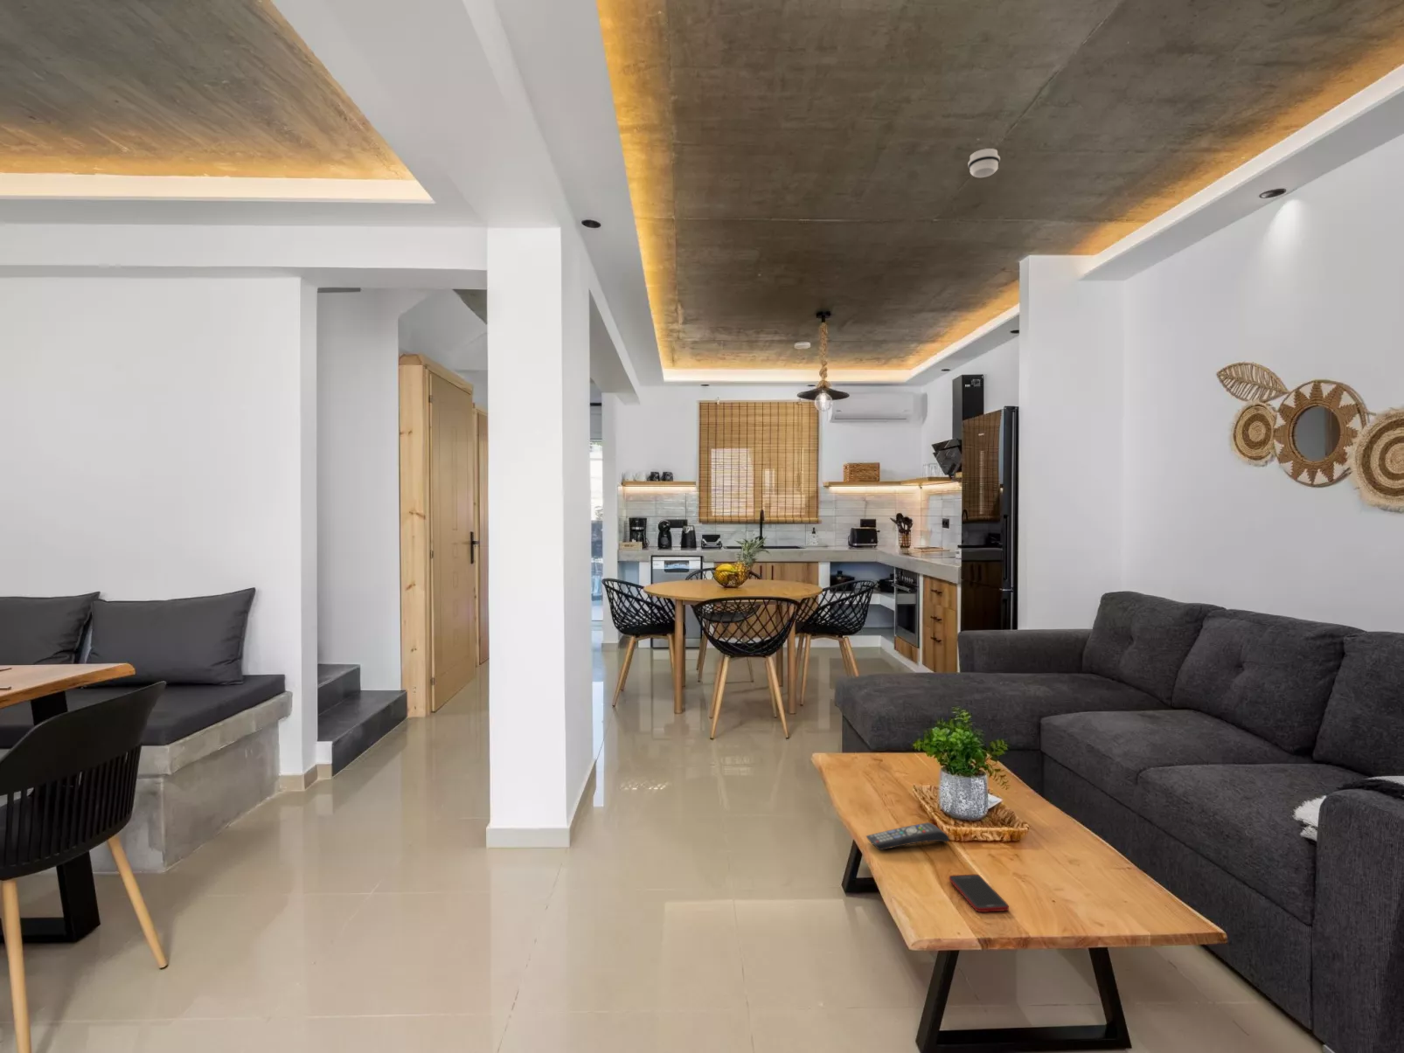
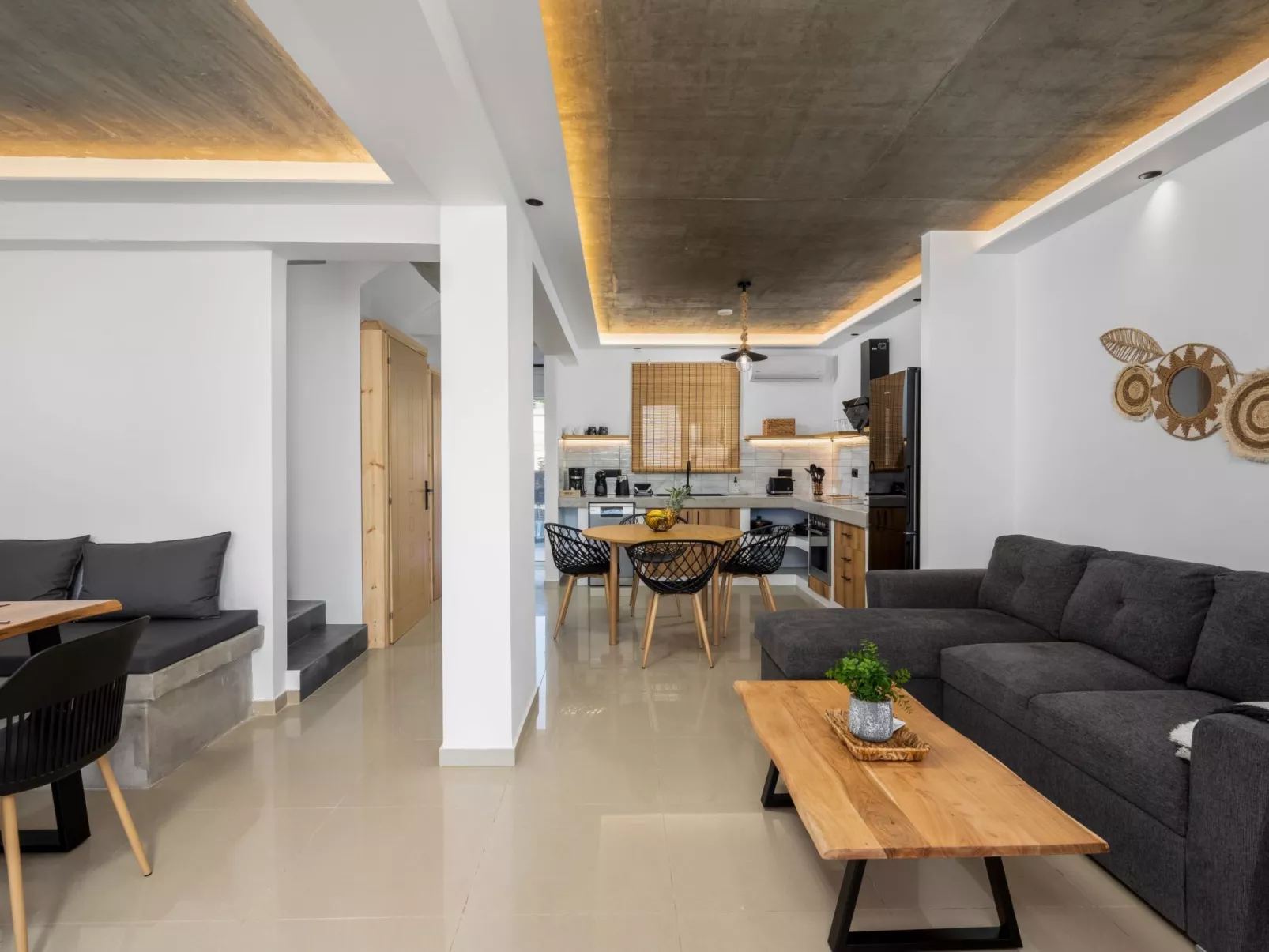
- remote control [865,822,950,852]
- smoke detector [967,148,1001,178]
- cell phone [948,873,1010,914]
